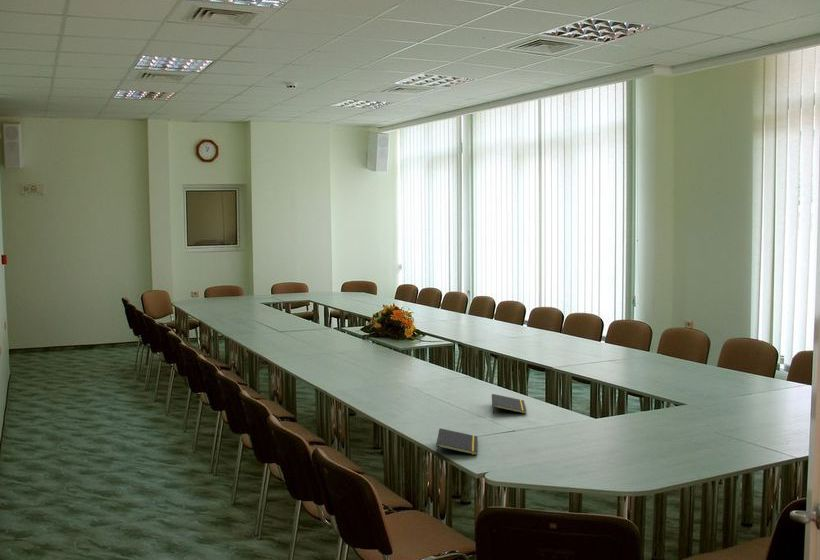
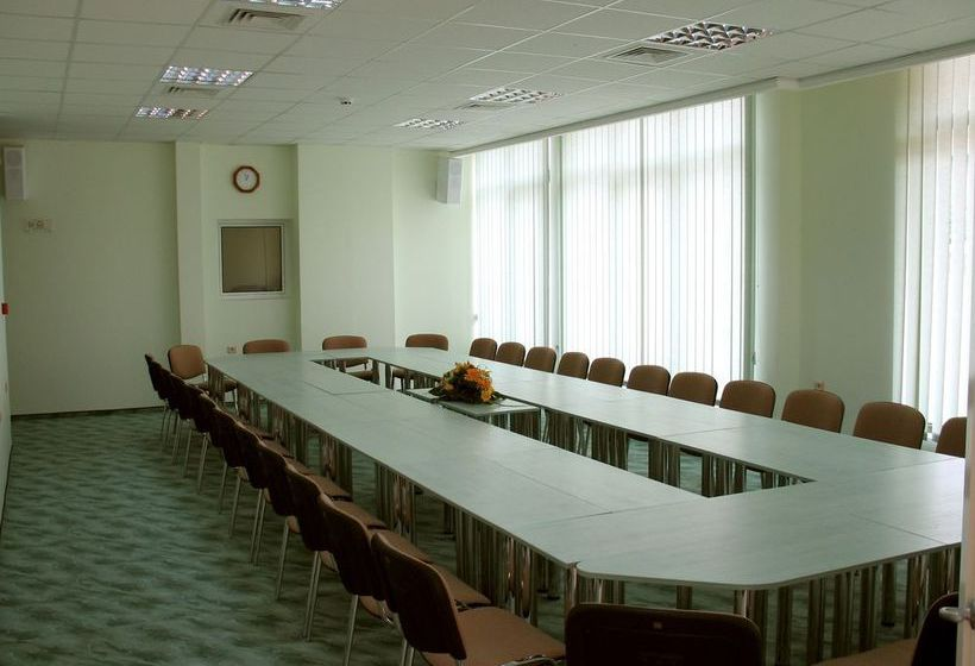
- notepad [435,427,479,456]
- notepad [491,393,527,415]
